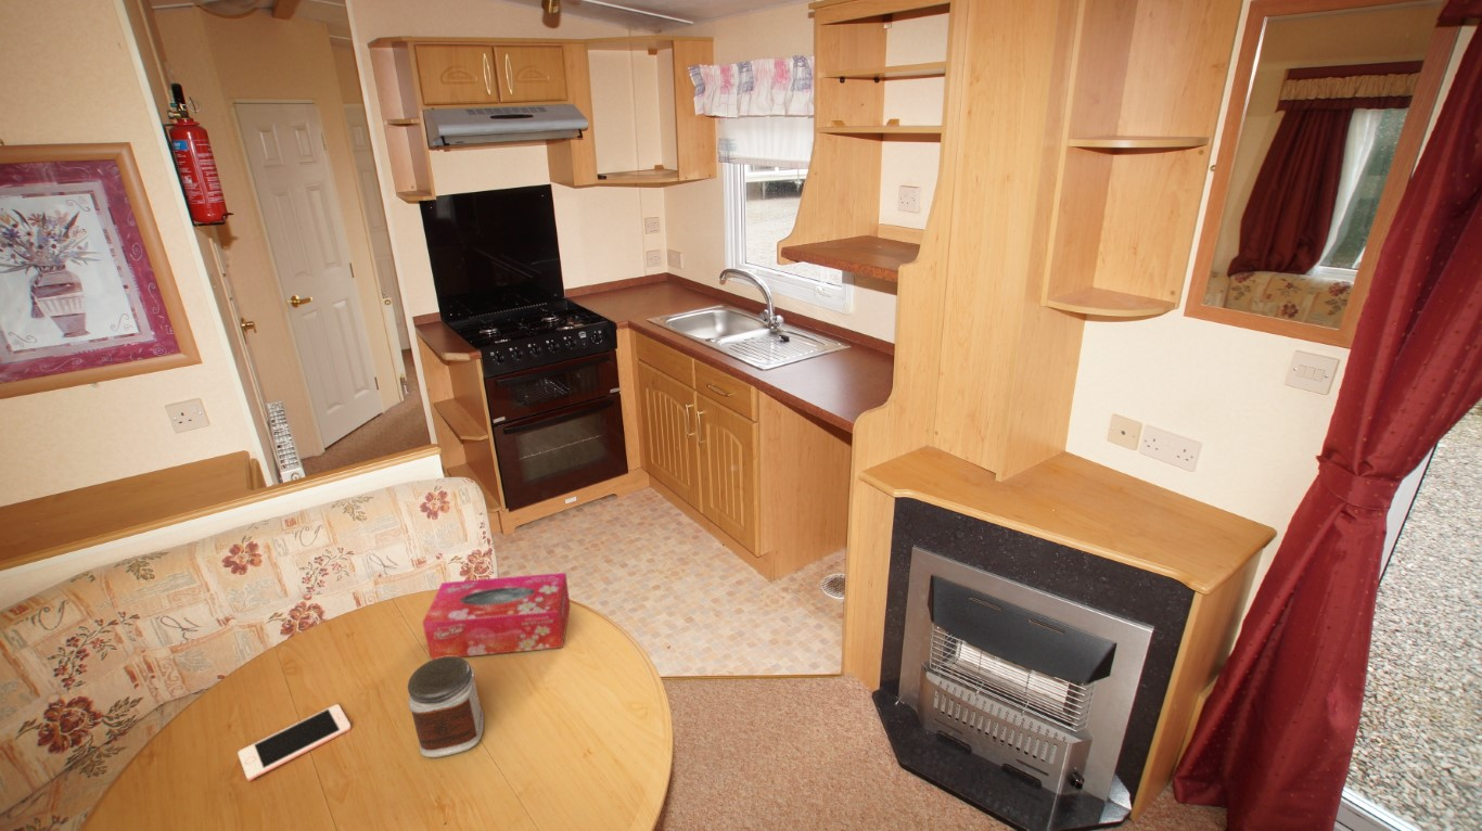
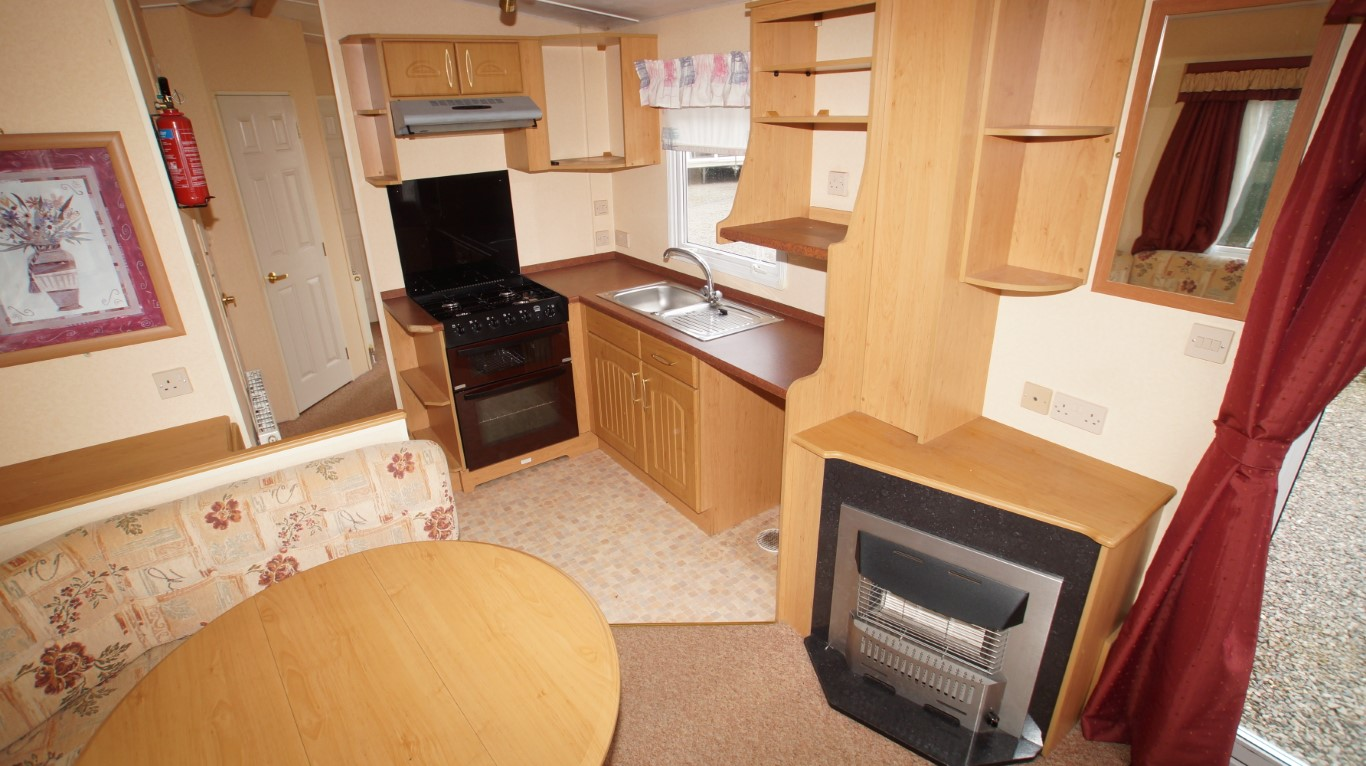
- tissue box [421,572,572,661]
- jar [407,656,485,758]
- cell phone [237,703,353,781]
